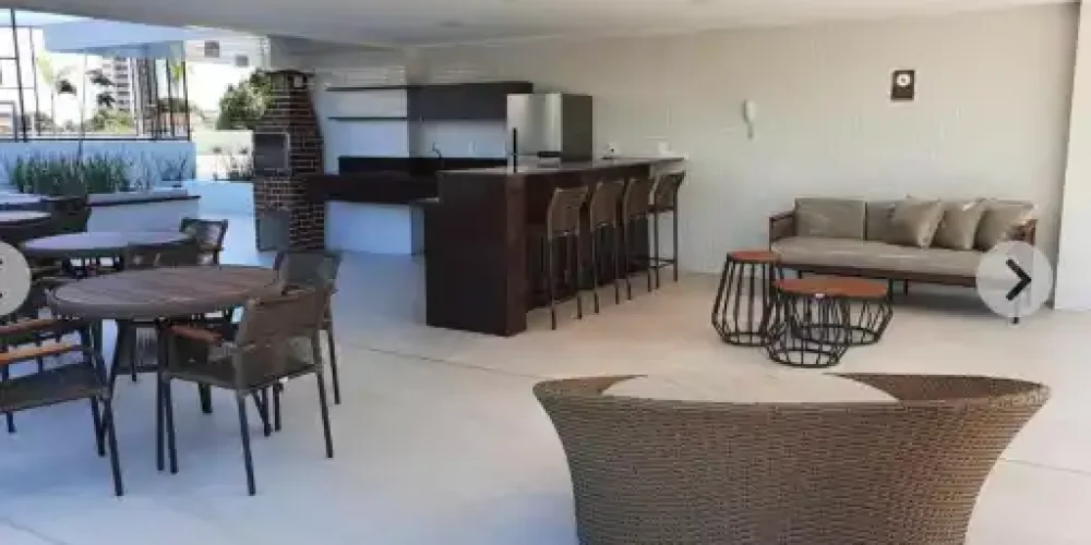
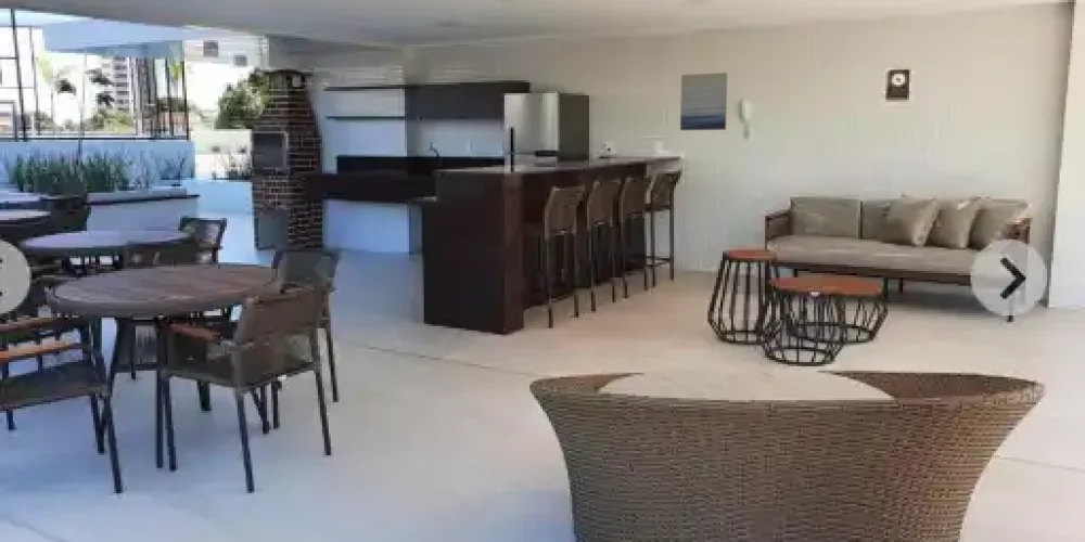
+ wall art [679,72,728,131]
